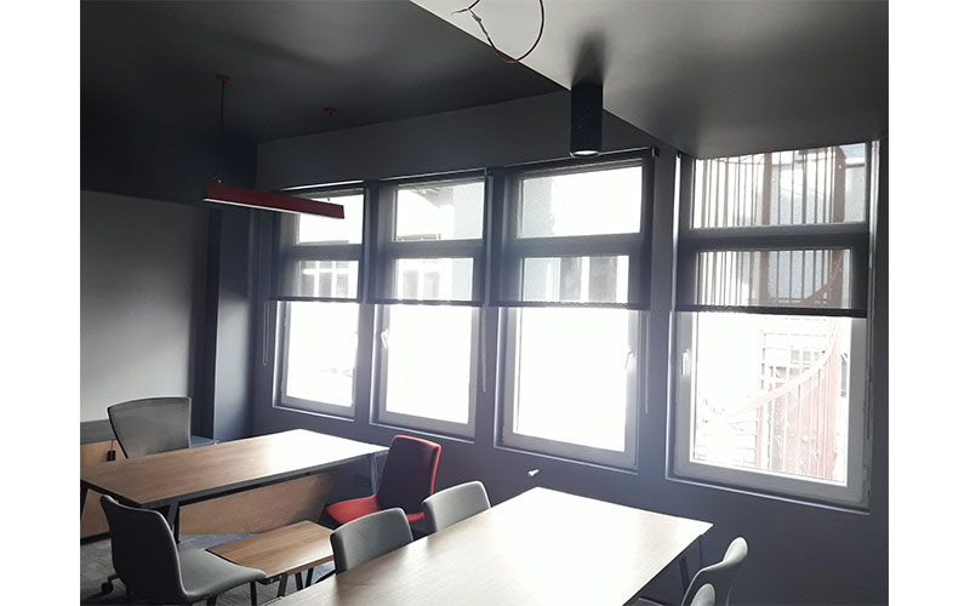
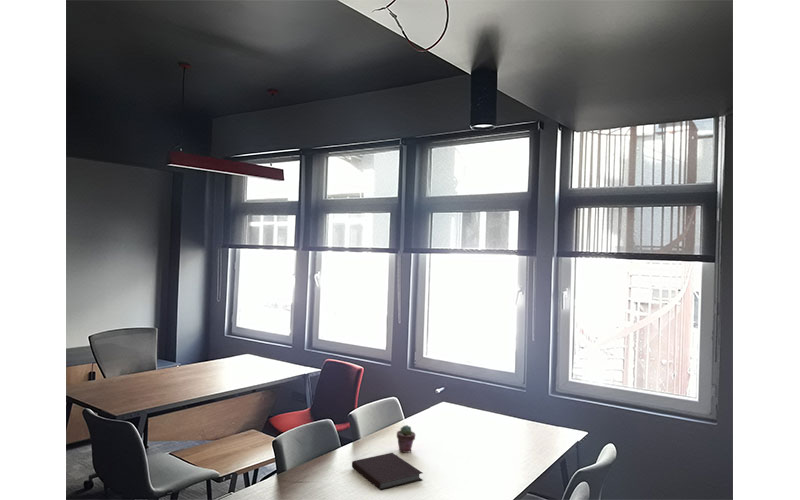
+ potted succulent [396,424,416,454]
+ notebook [351,452,423,491]
